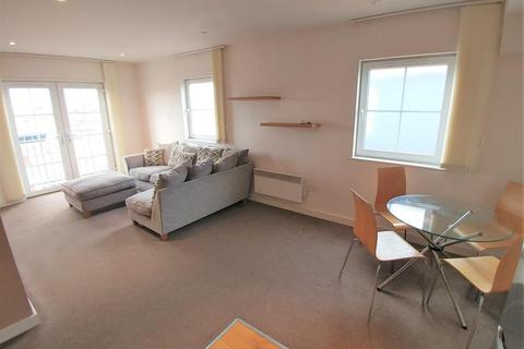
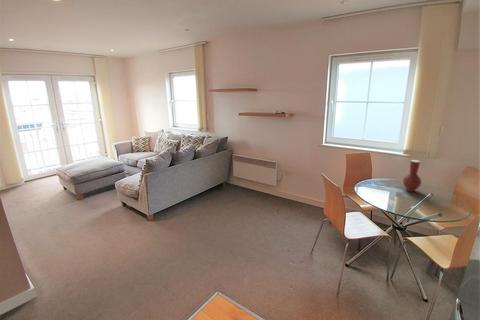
+ vase [402,159,422,192]
